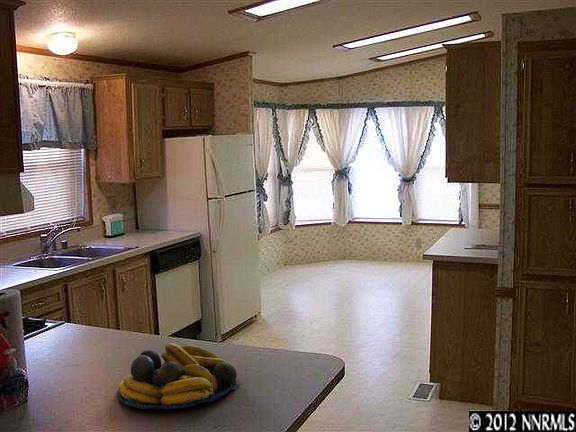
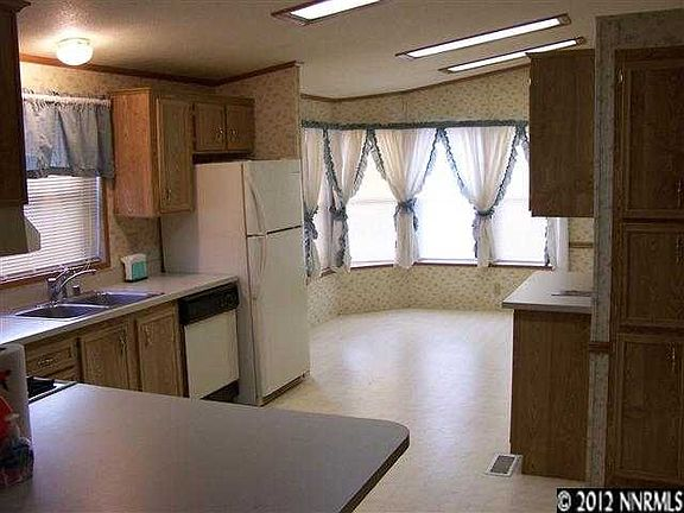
- fruit bowl [116,342,240,410]
